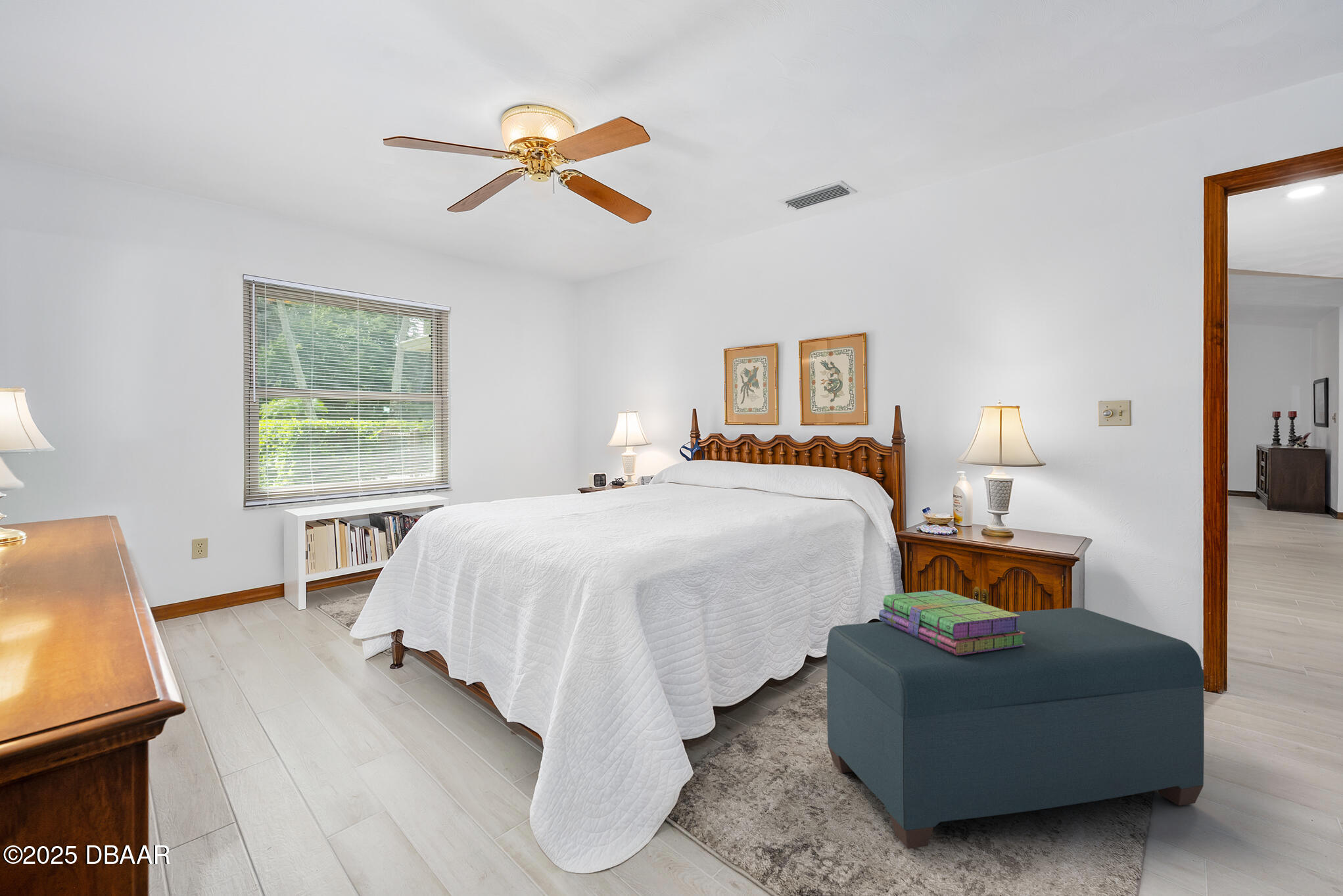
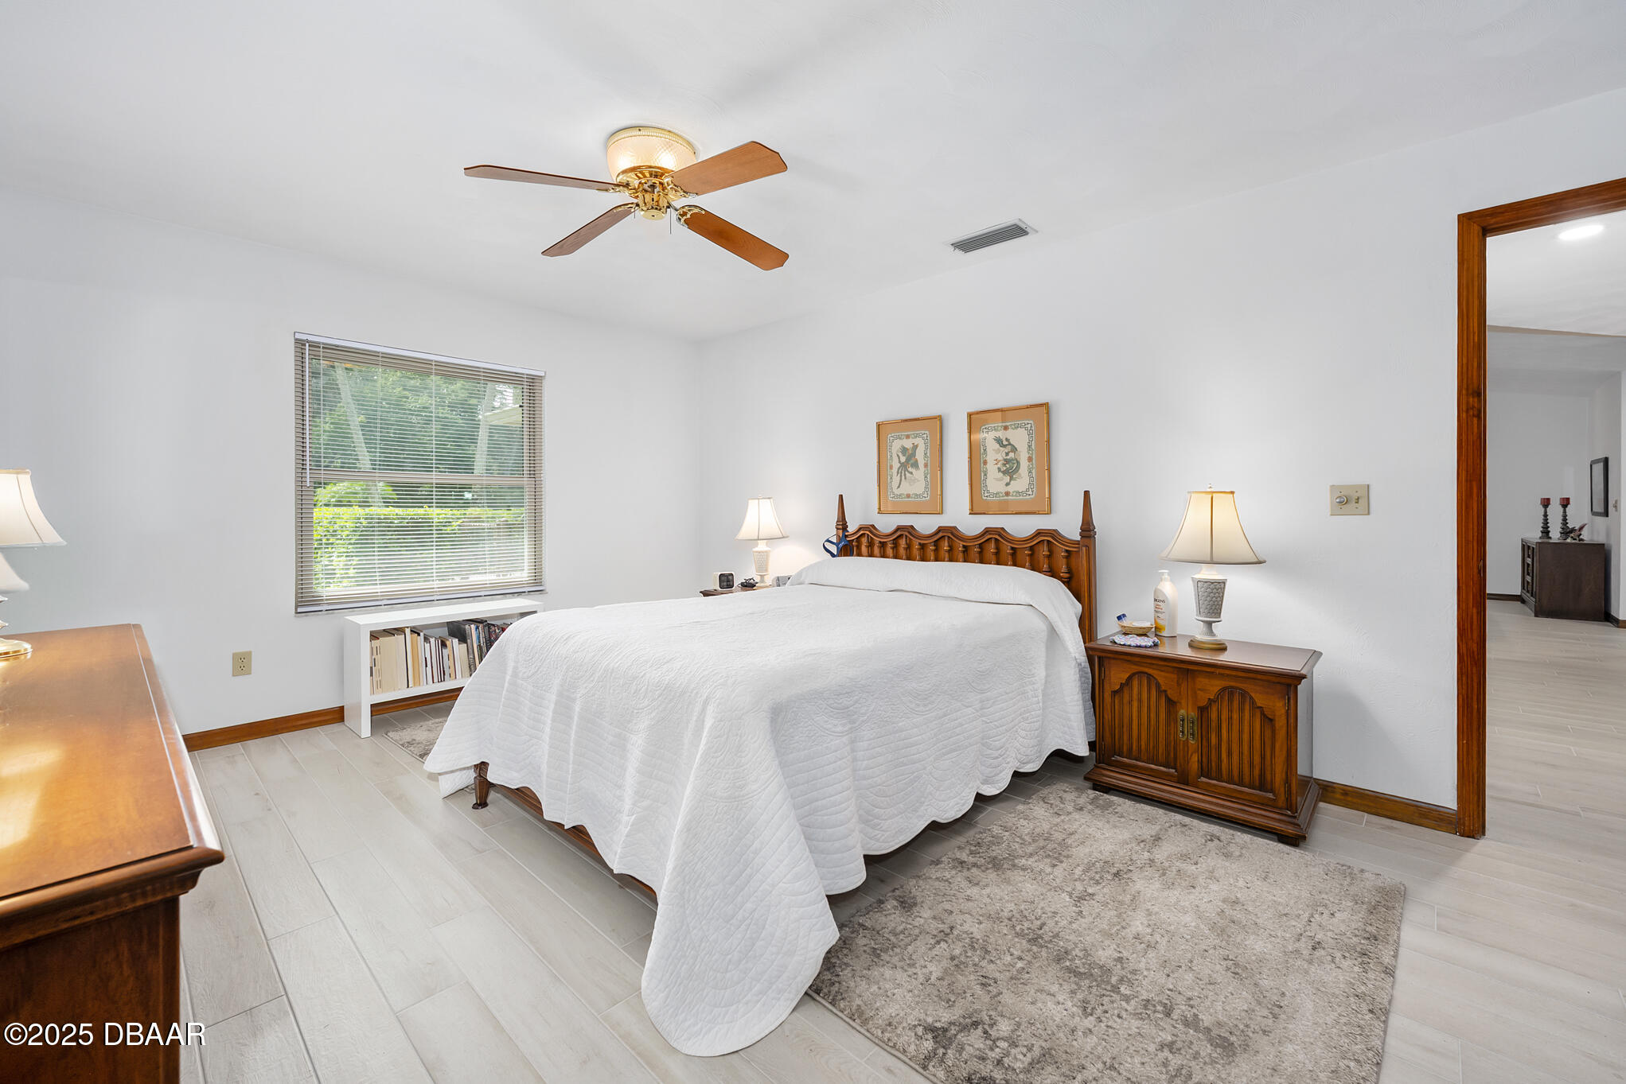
- bench [826,607,1204,849]
- stack of books [878,589,1025,655]
